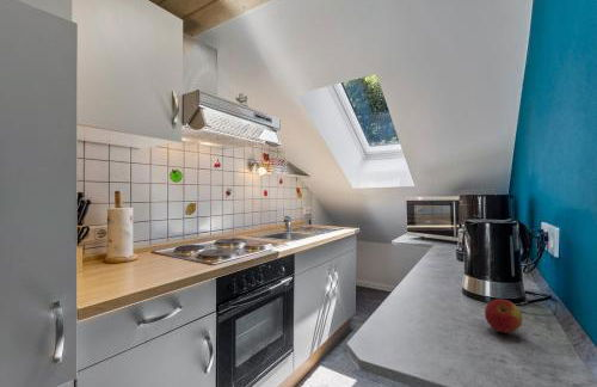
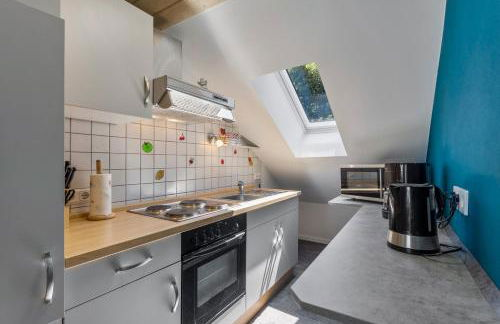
- apple [484,297,523,334]
